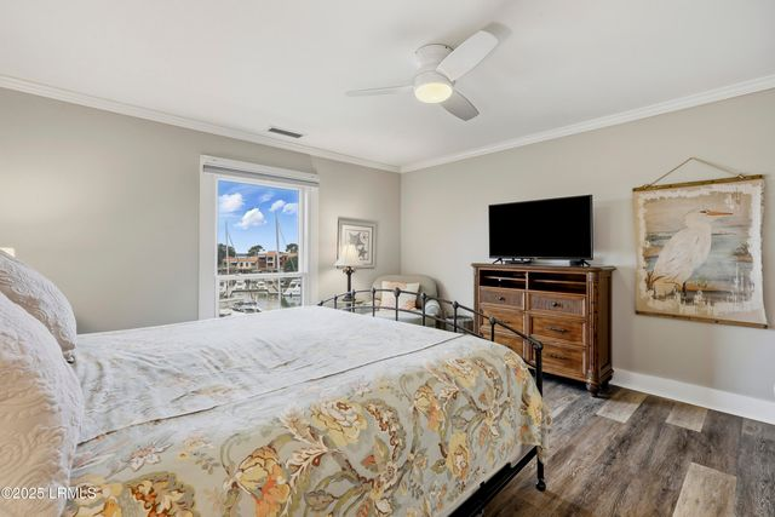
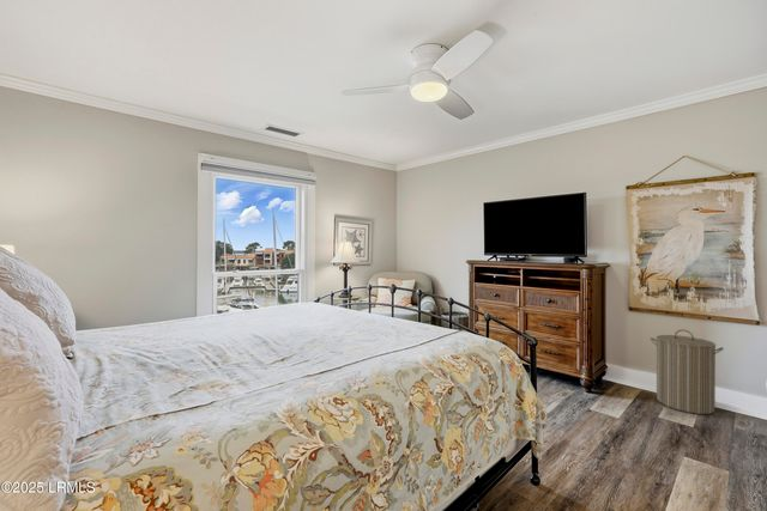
+ laundry hamper [650,328,725,415]
